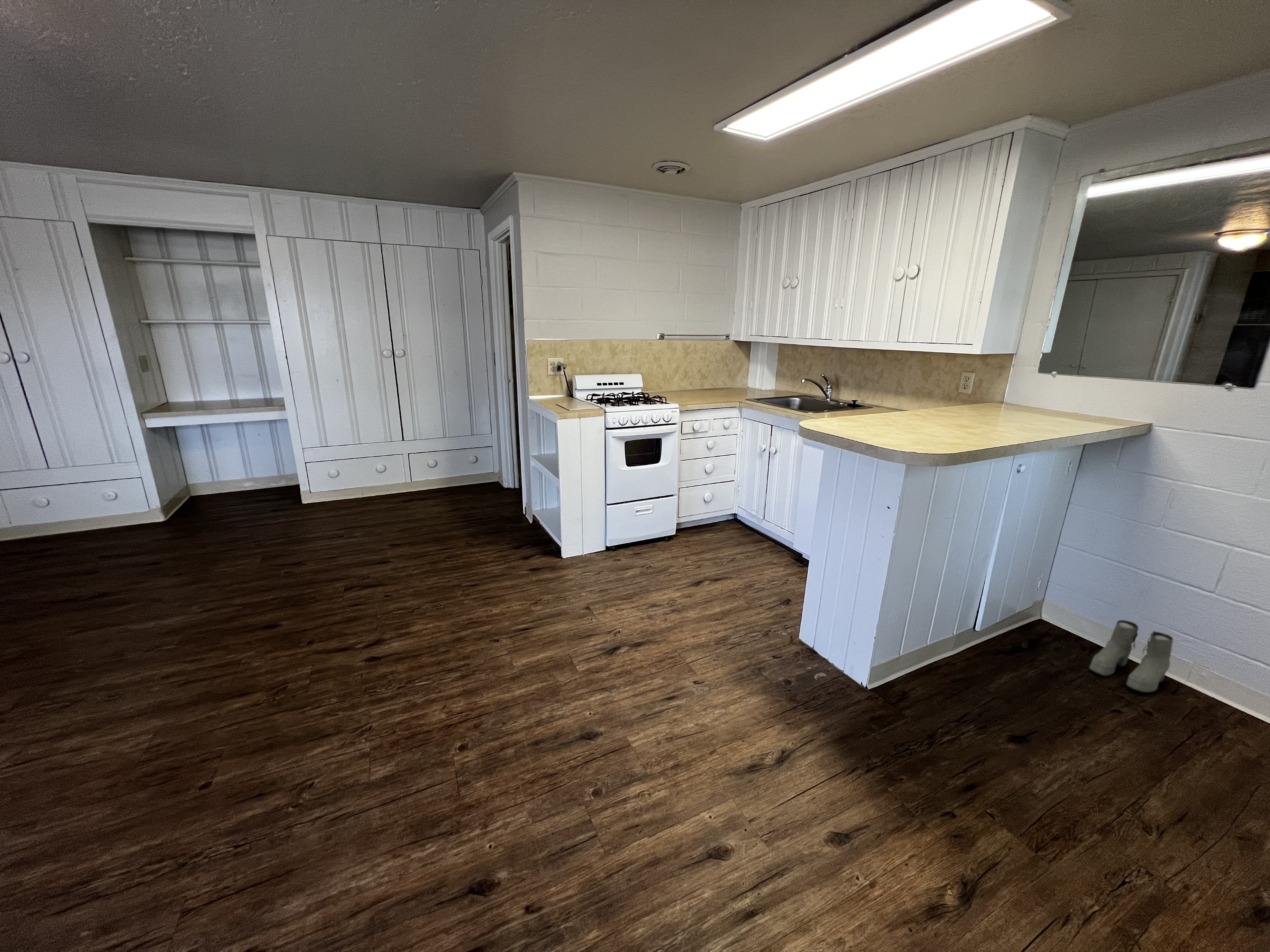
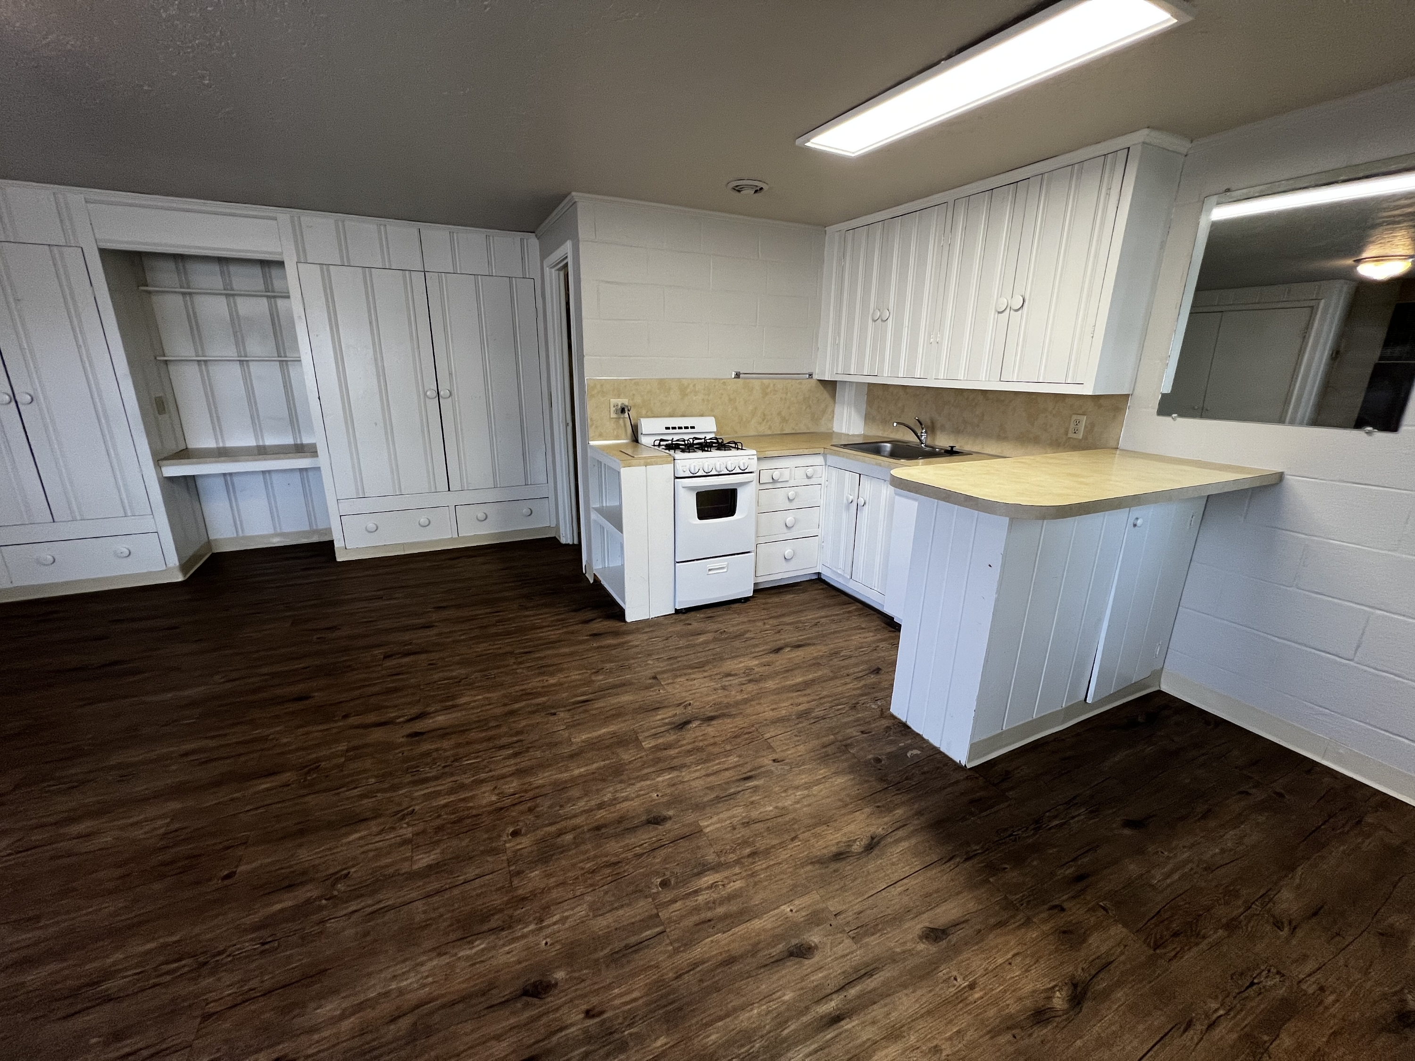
- boots [1089,619,1173,693]
